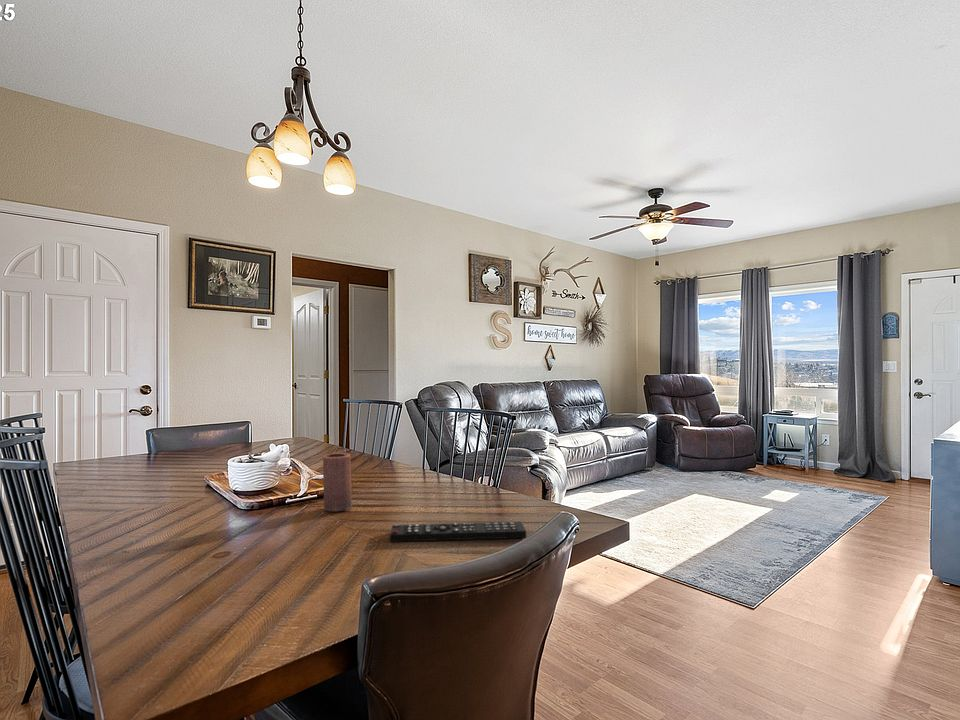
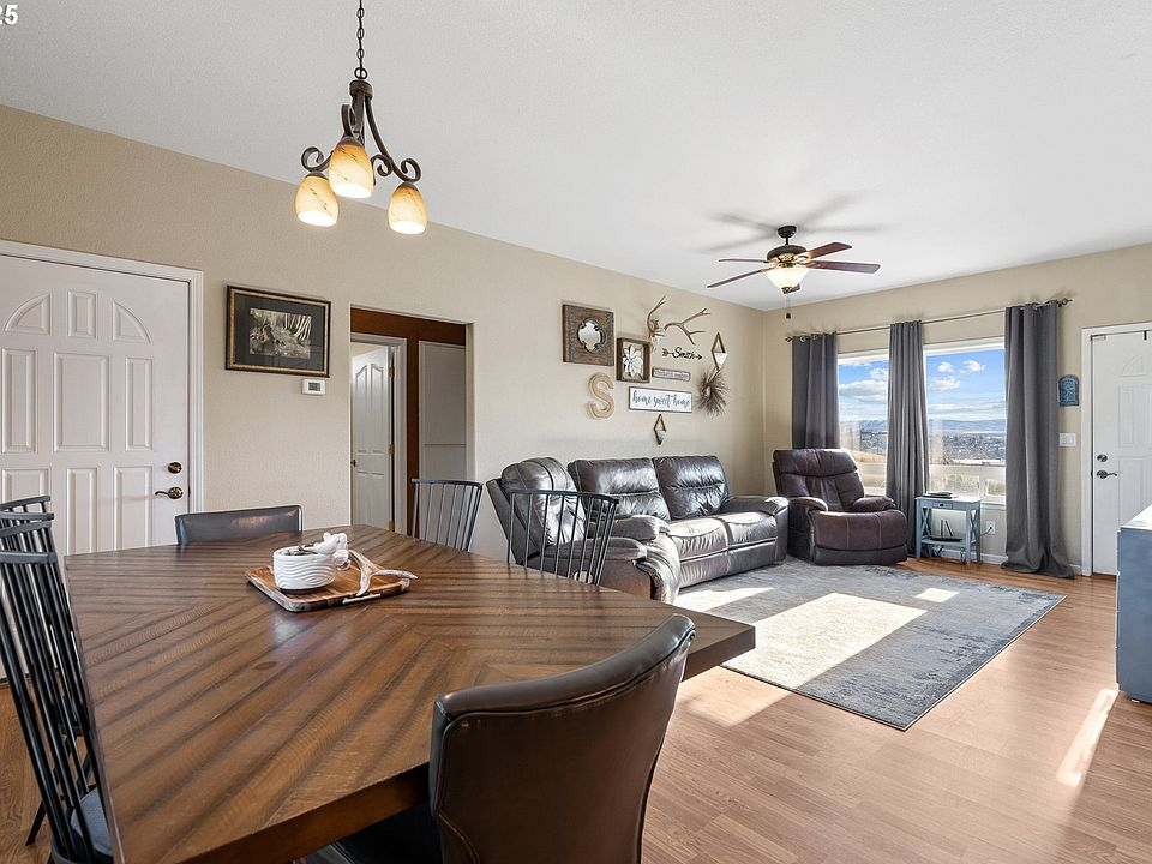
- candle [322,452,353,512]
- remote control [389,521,527,543]
